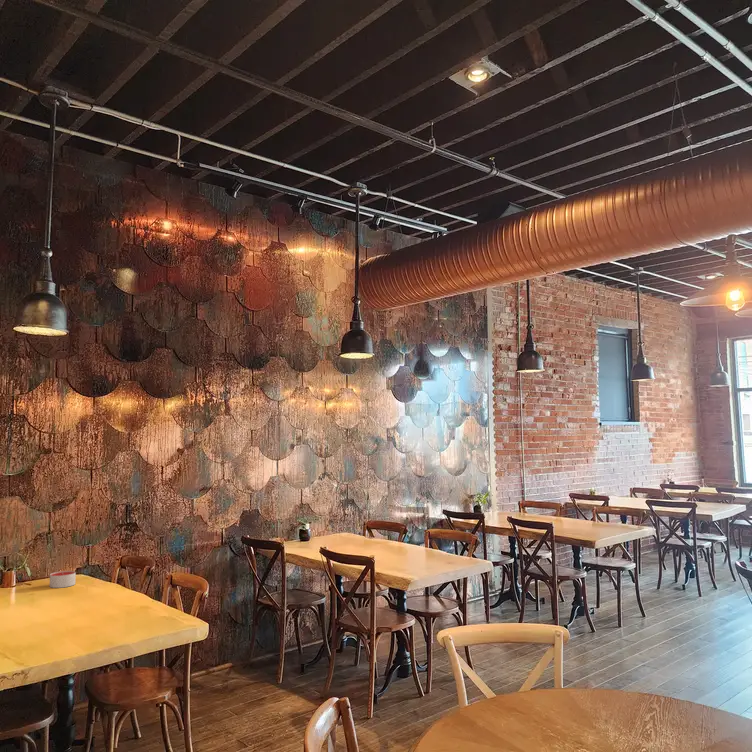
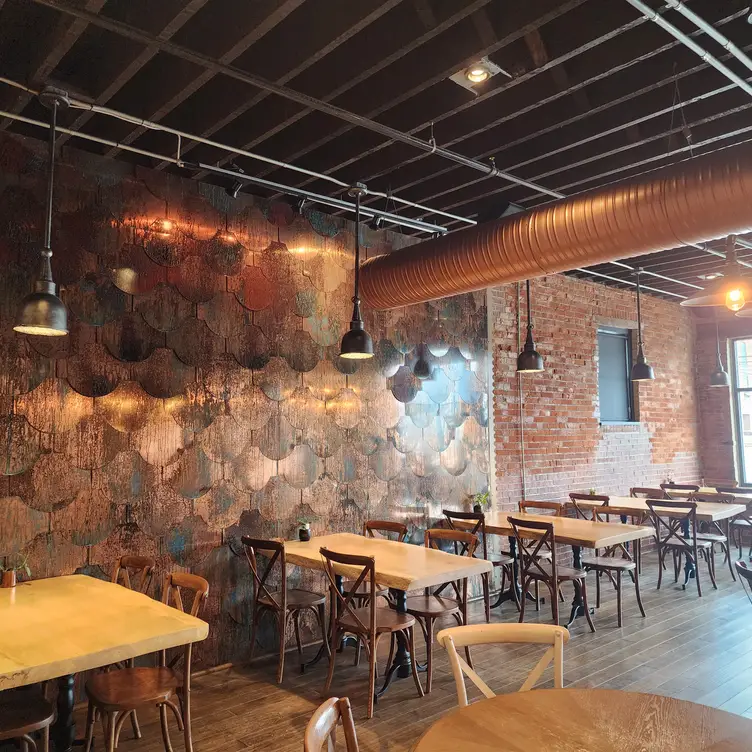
- candle [49,570,77,589]
